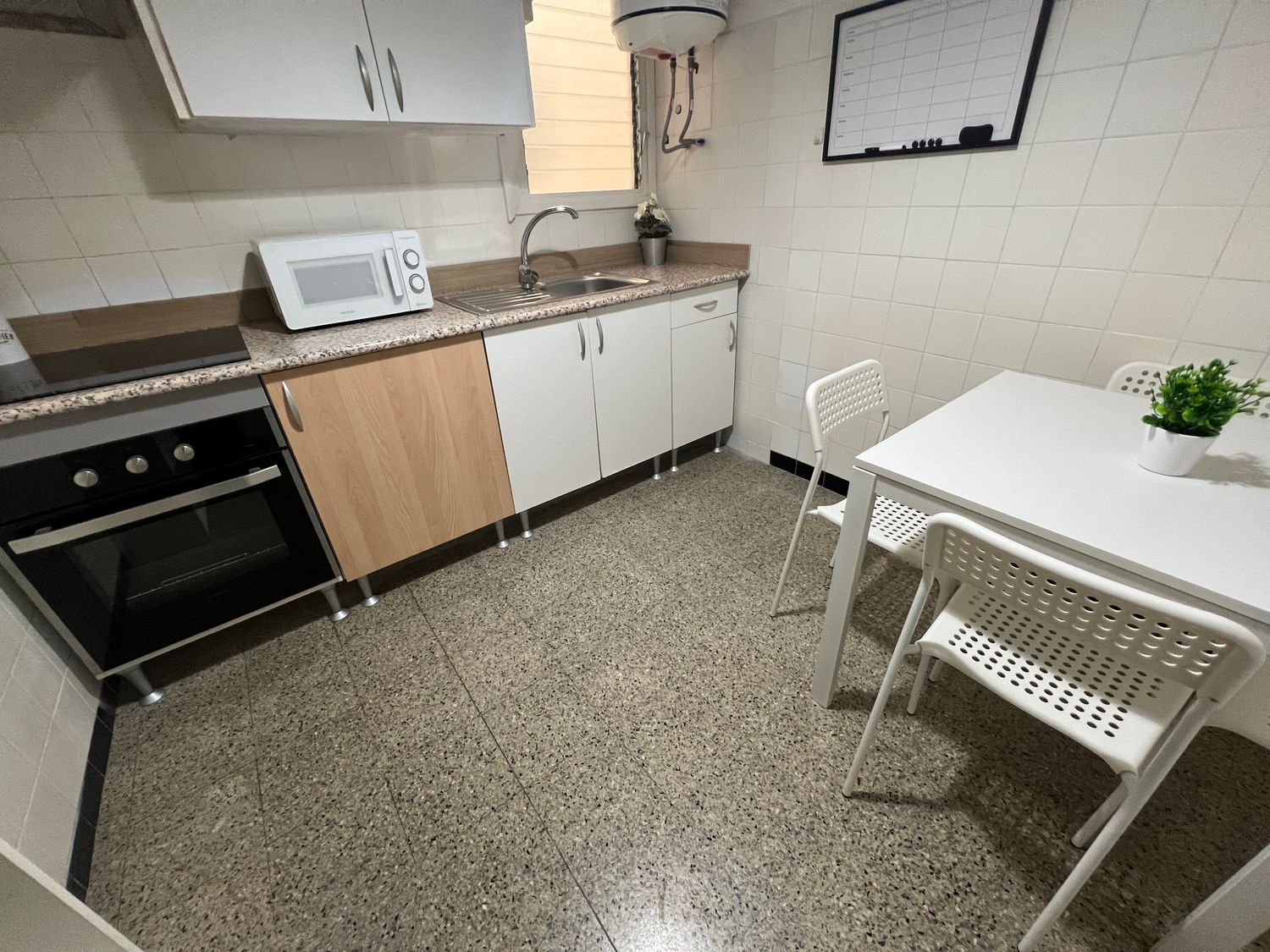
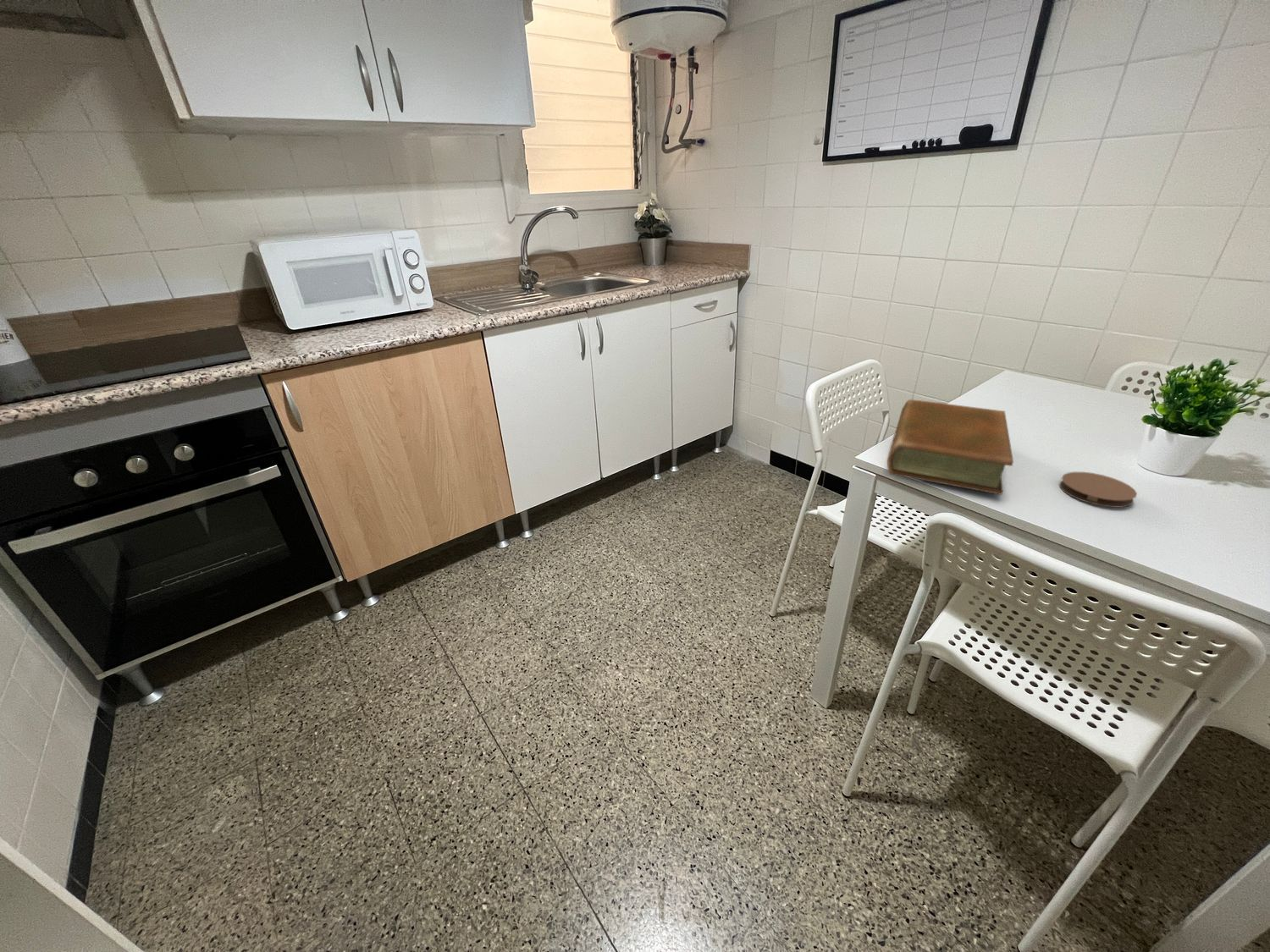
+ book [886,399,1014,496]
+ coaster [1058,471,1138,509]
